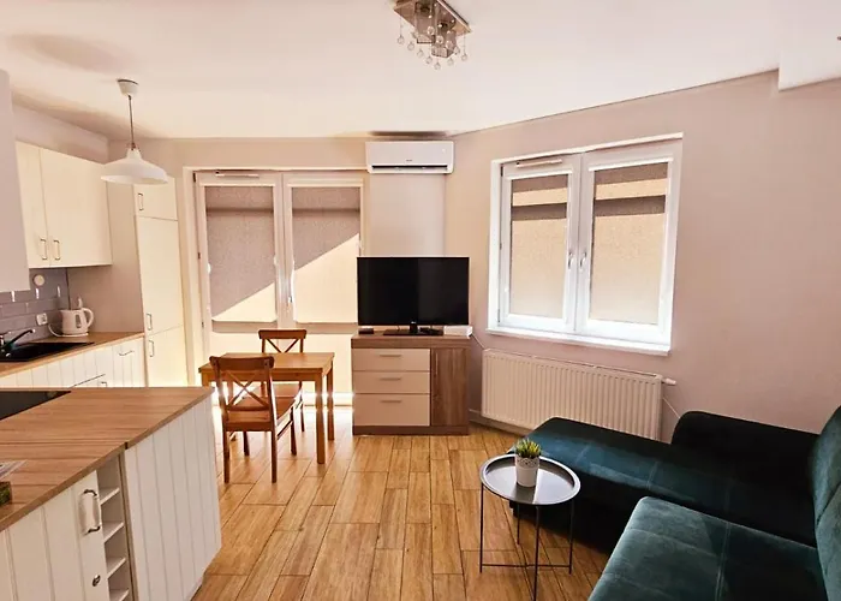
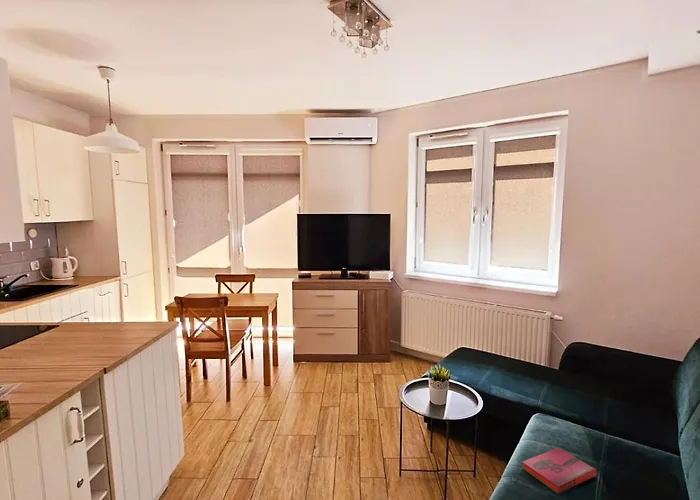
+ hardback book [521,447,597,495]
